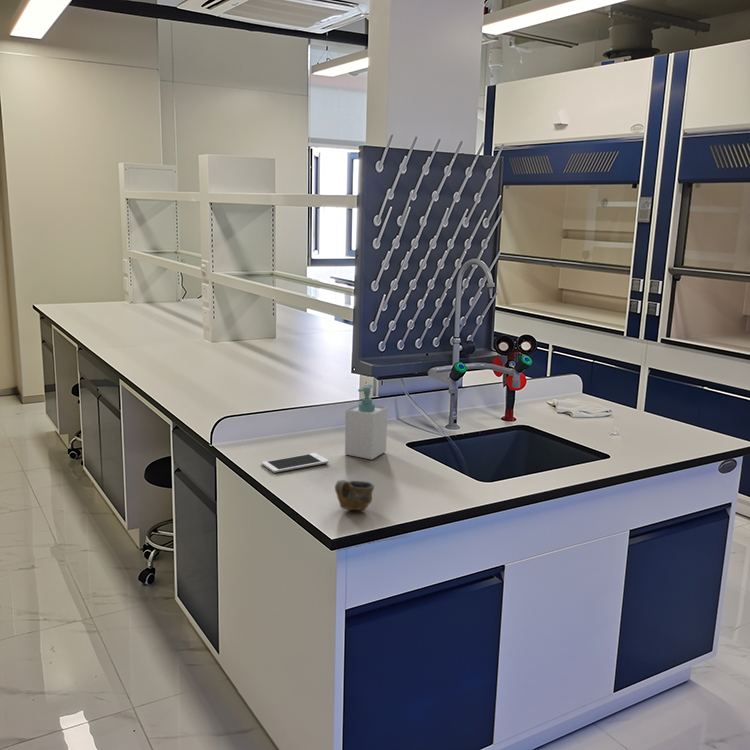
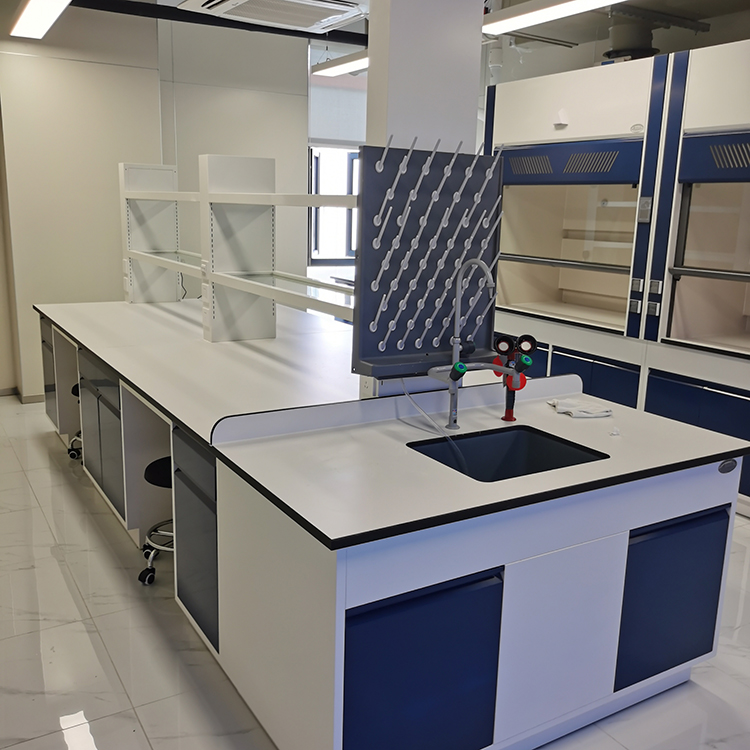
- soap bottle [344,384,388,461]
- cell phone [261,452,330,474]
- cup [334,479,375,512]
